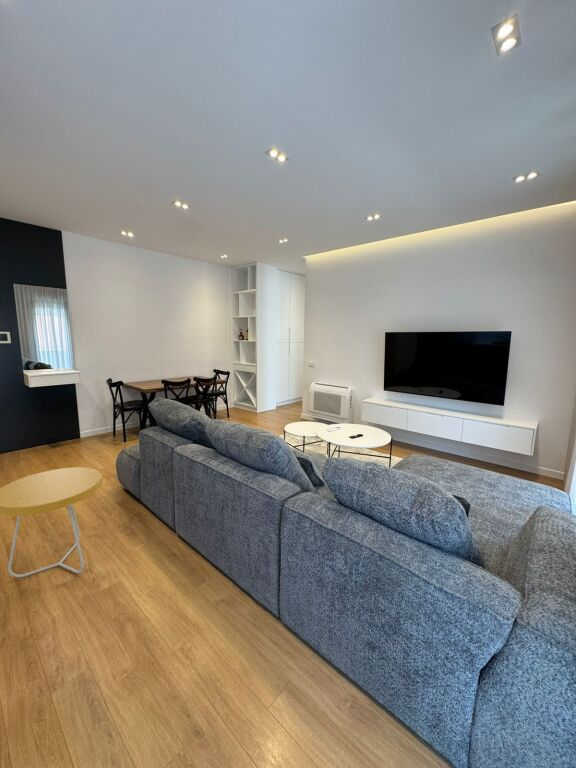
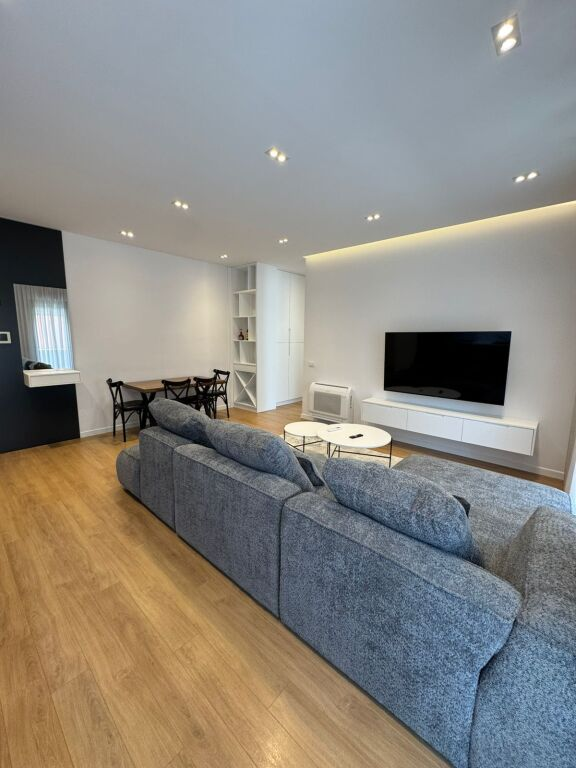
- side table [0,466,104,578]
